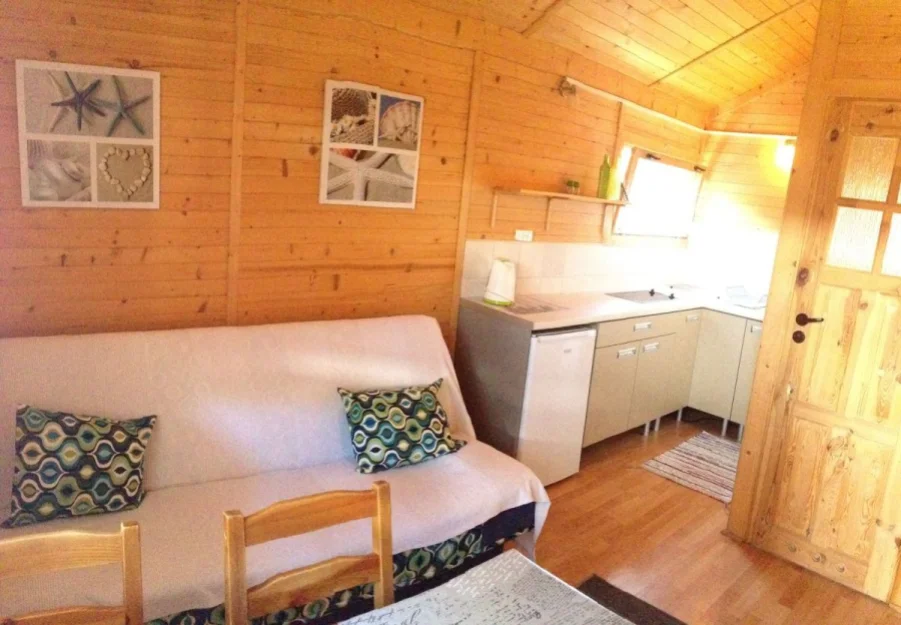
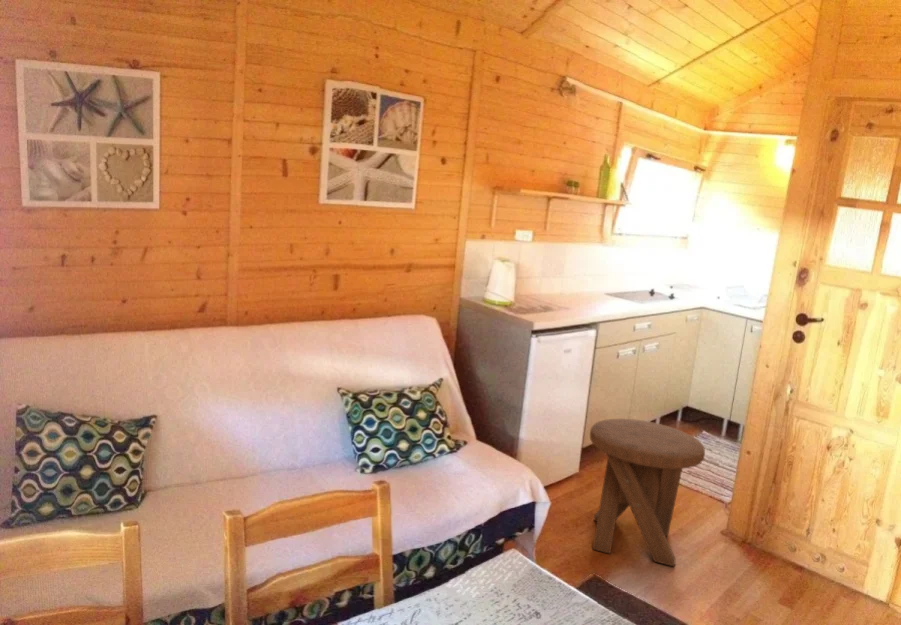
+ music stool [589,418,706,567]
